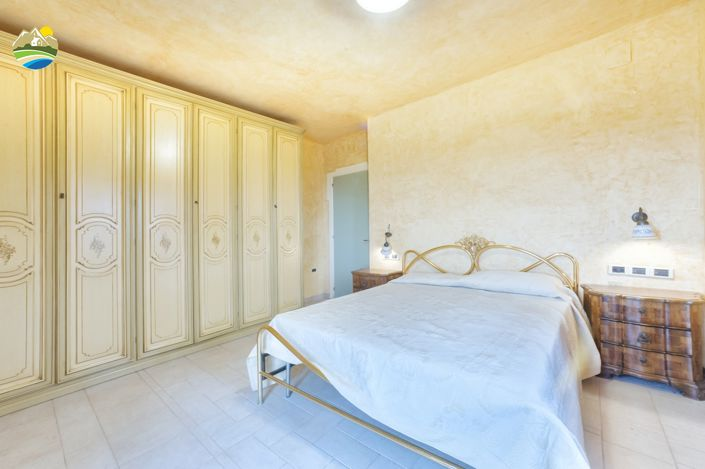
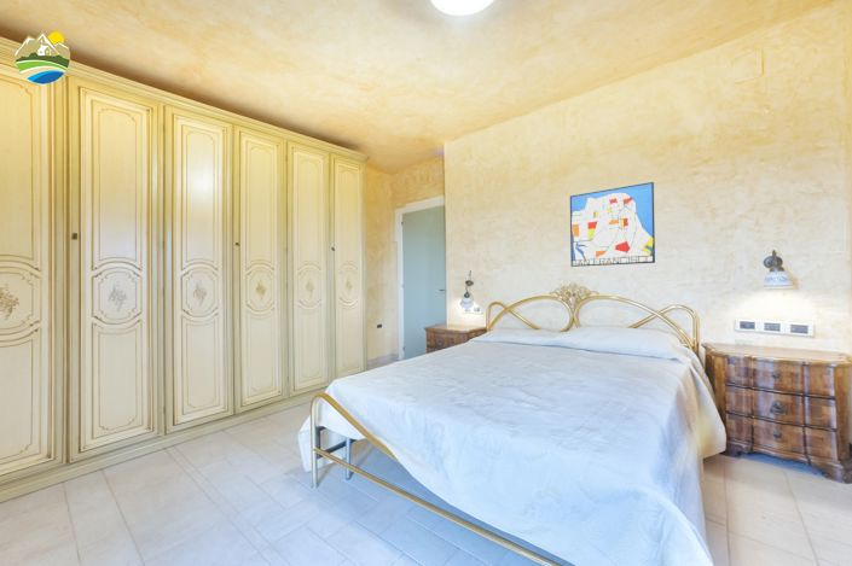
+ wall art [569,181,656,268]
